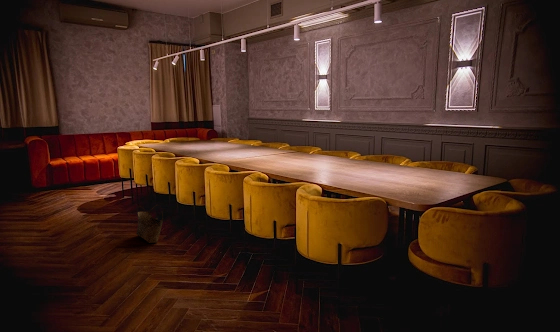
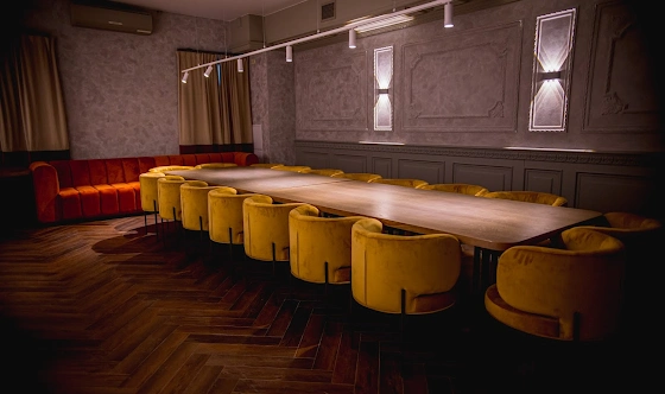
- basket [135,204,164,244]
